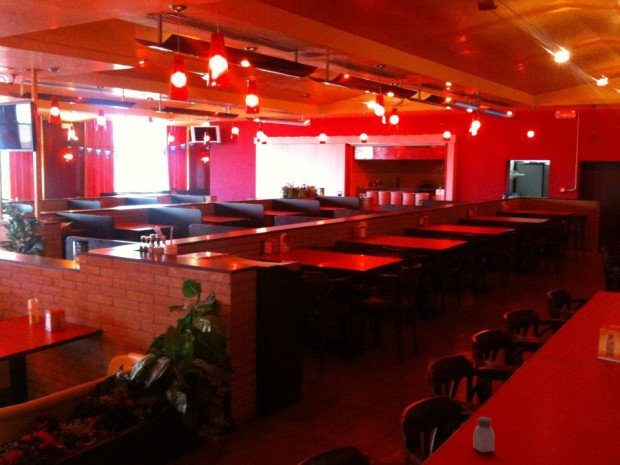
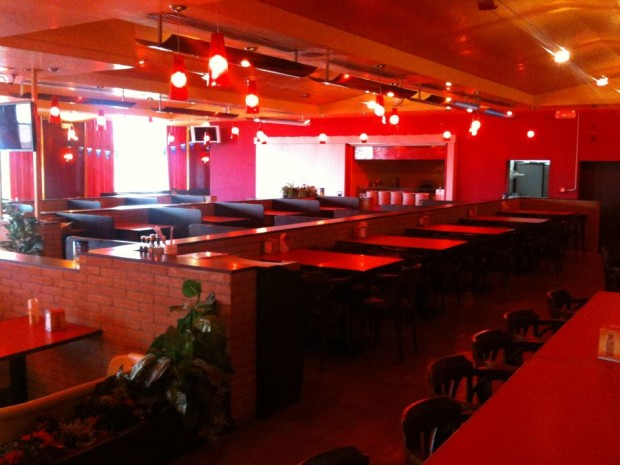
- saltshaker [472,416,496,453]
